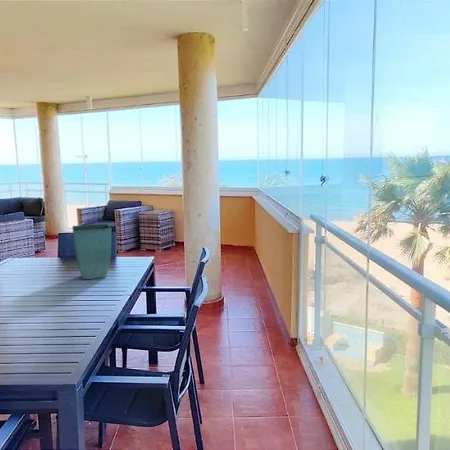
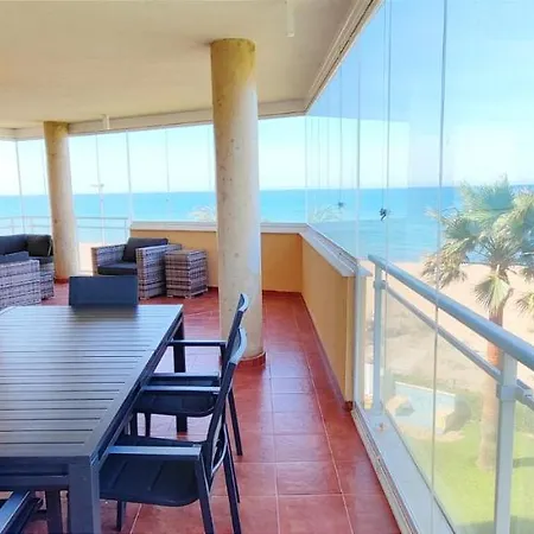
- flower pot [71,223,112,280]
